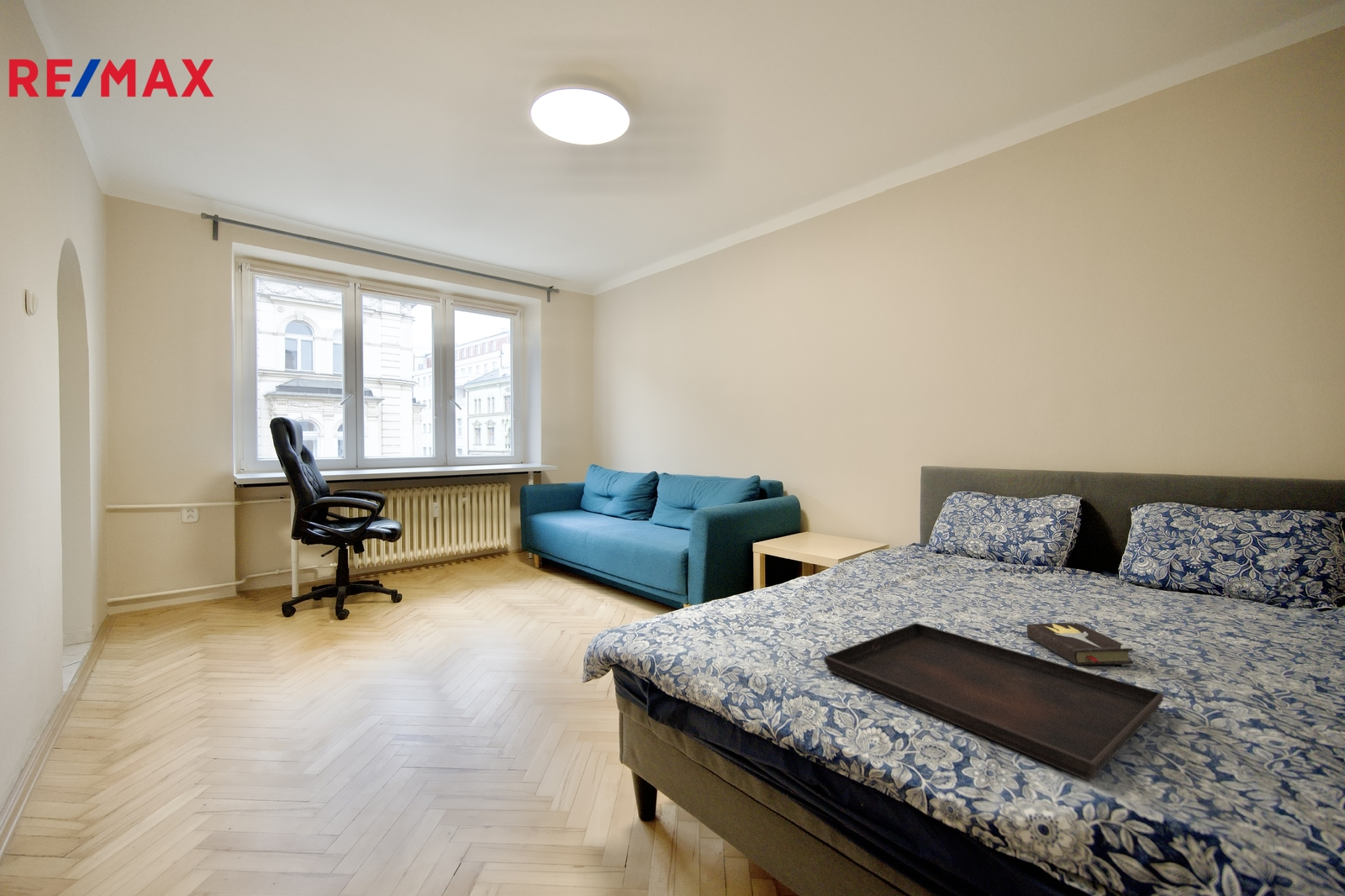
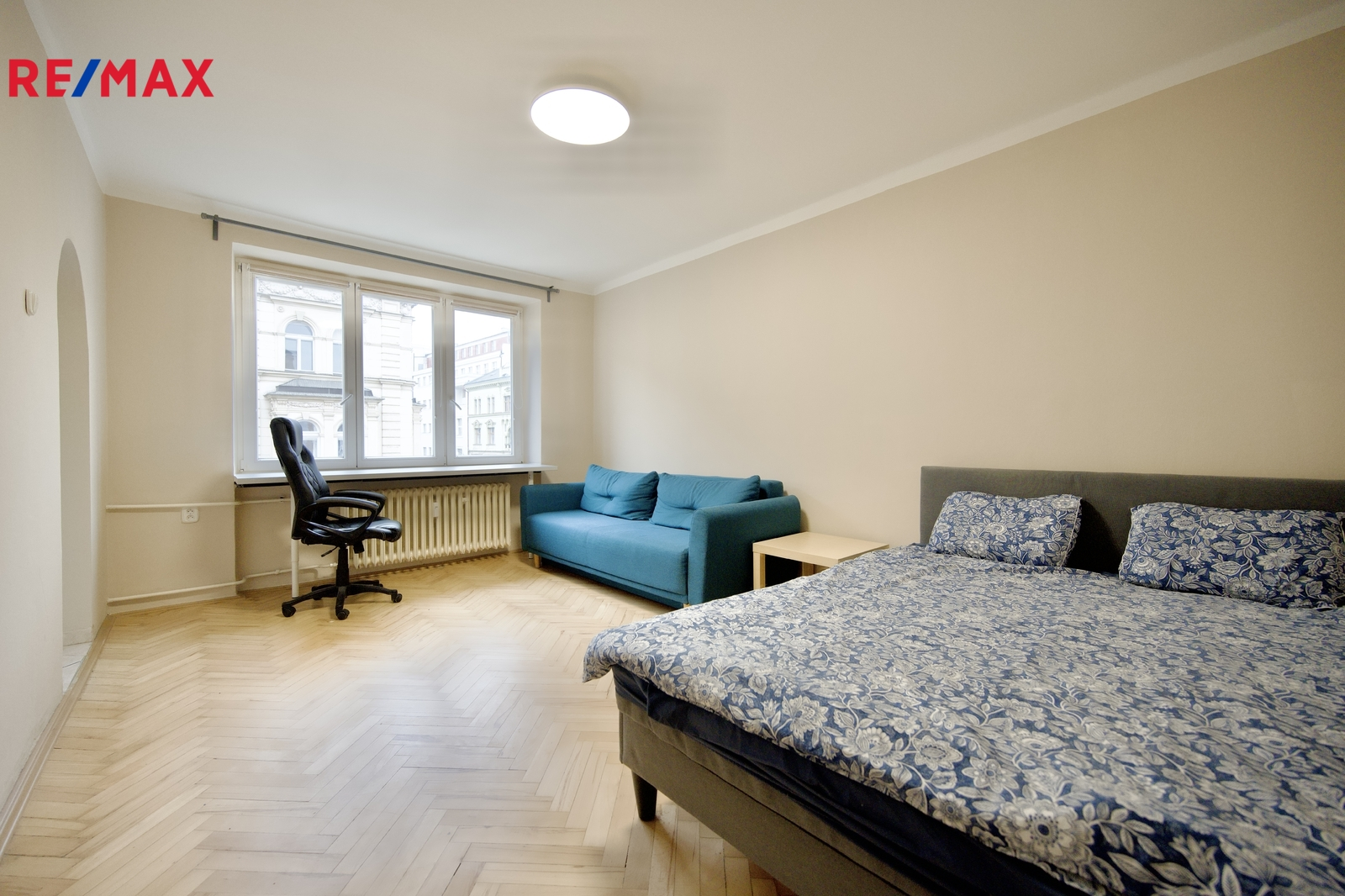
- hardback book [1026,620,1134,667]
- serving tray [823,622,1164,782]
